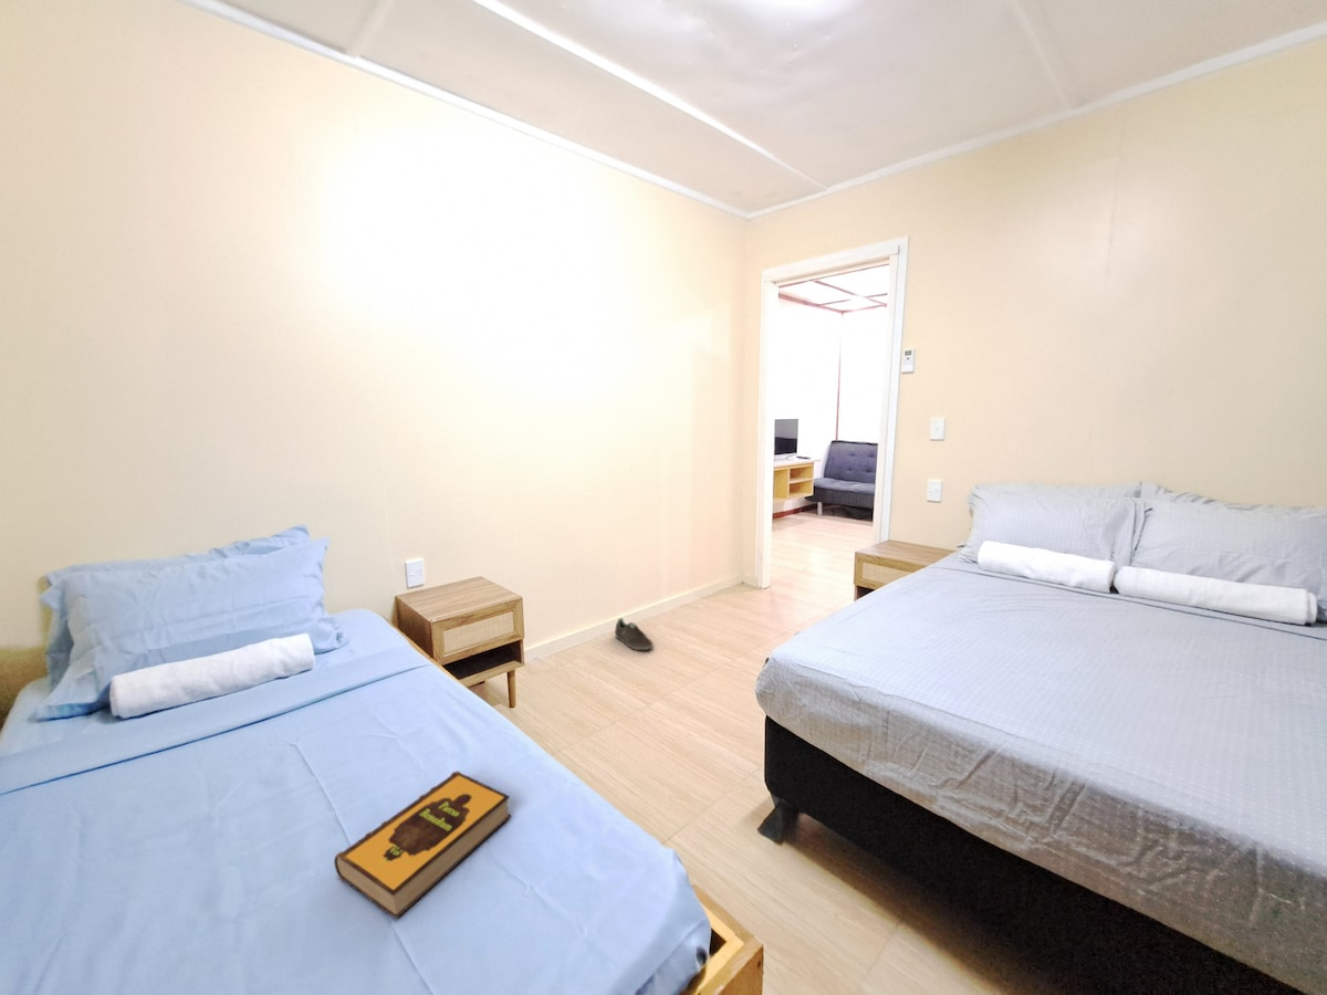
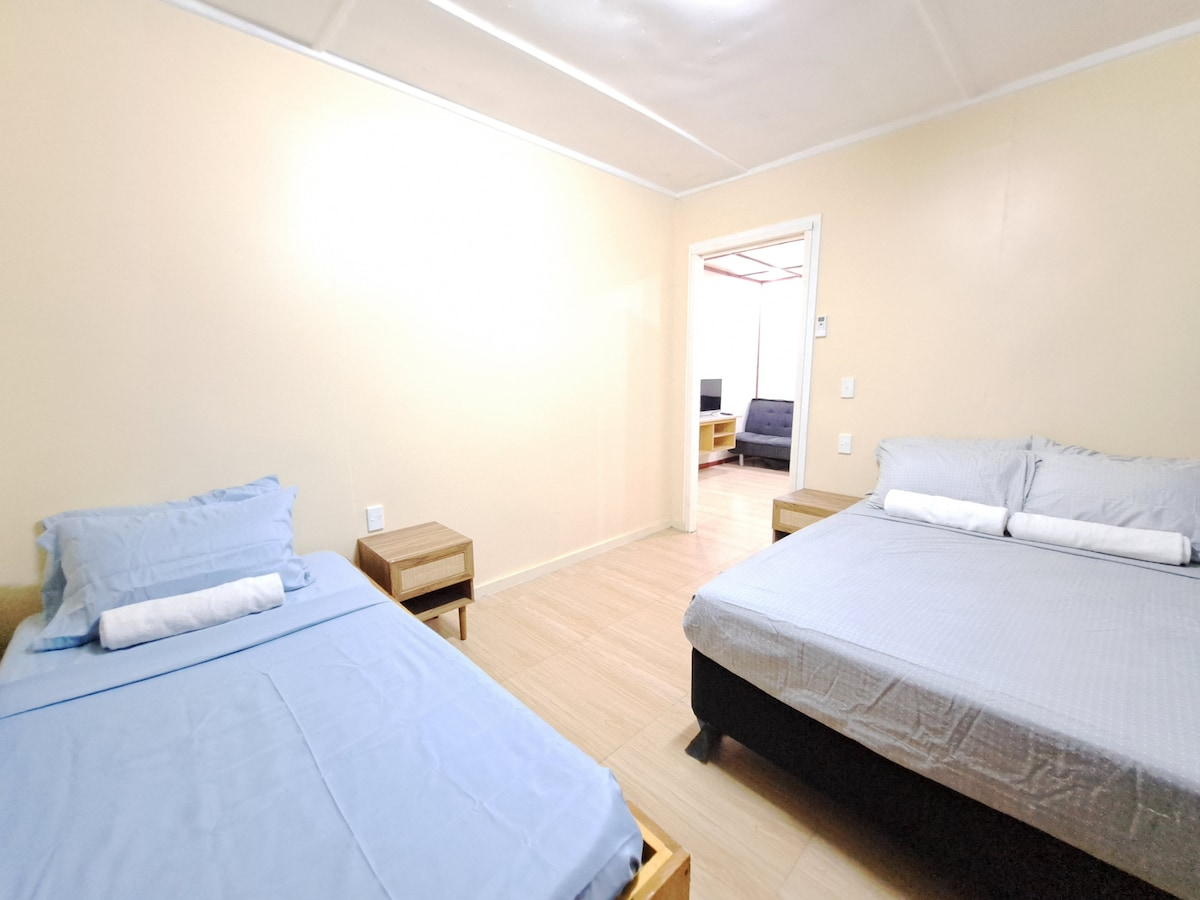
- sneaker [614,617,655,651]
- hardback book [333,771,512,920]
